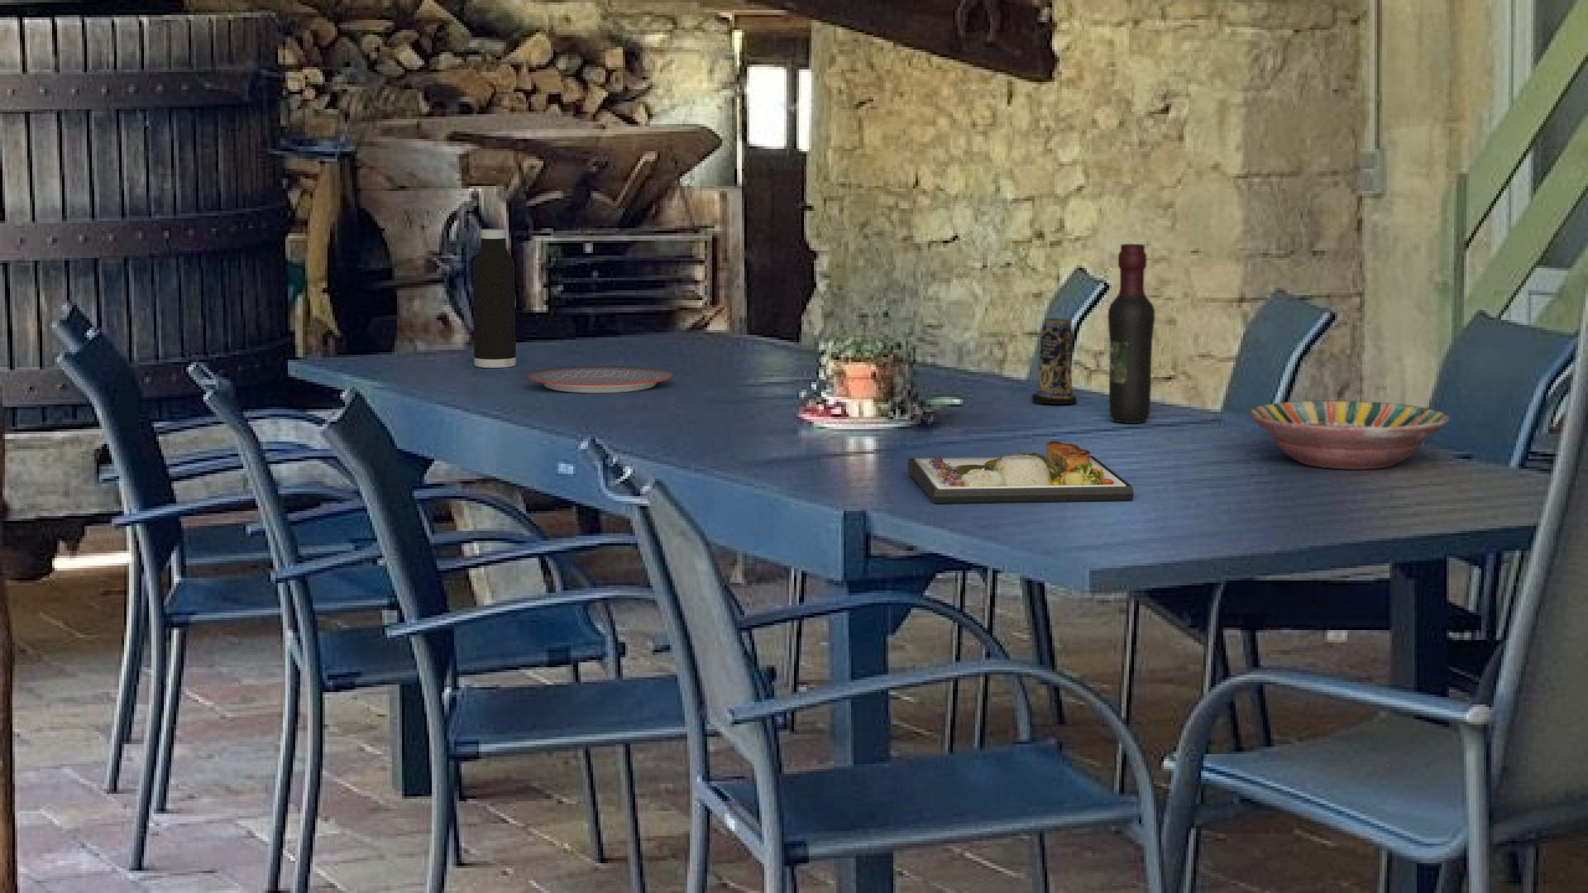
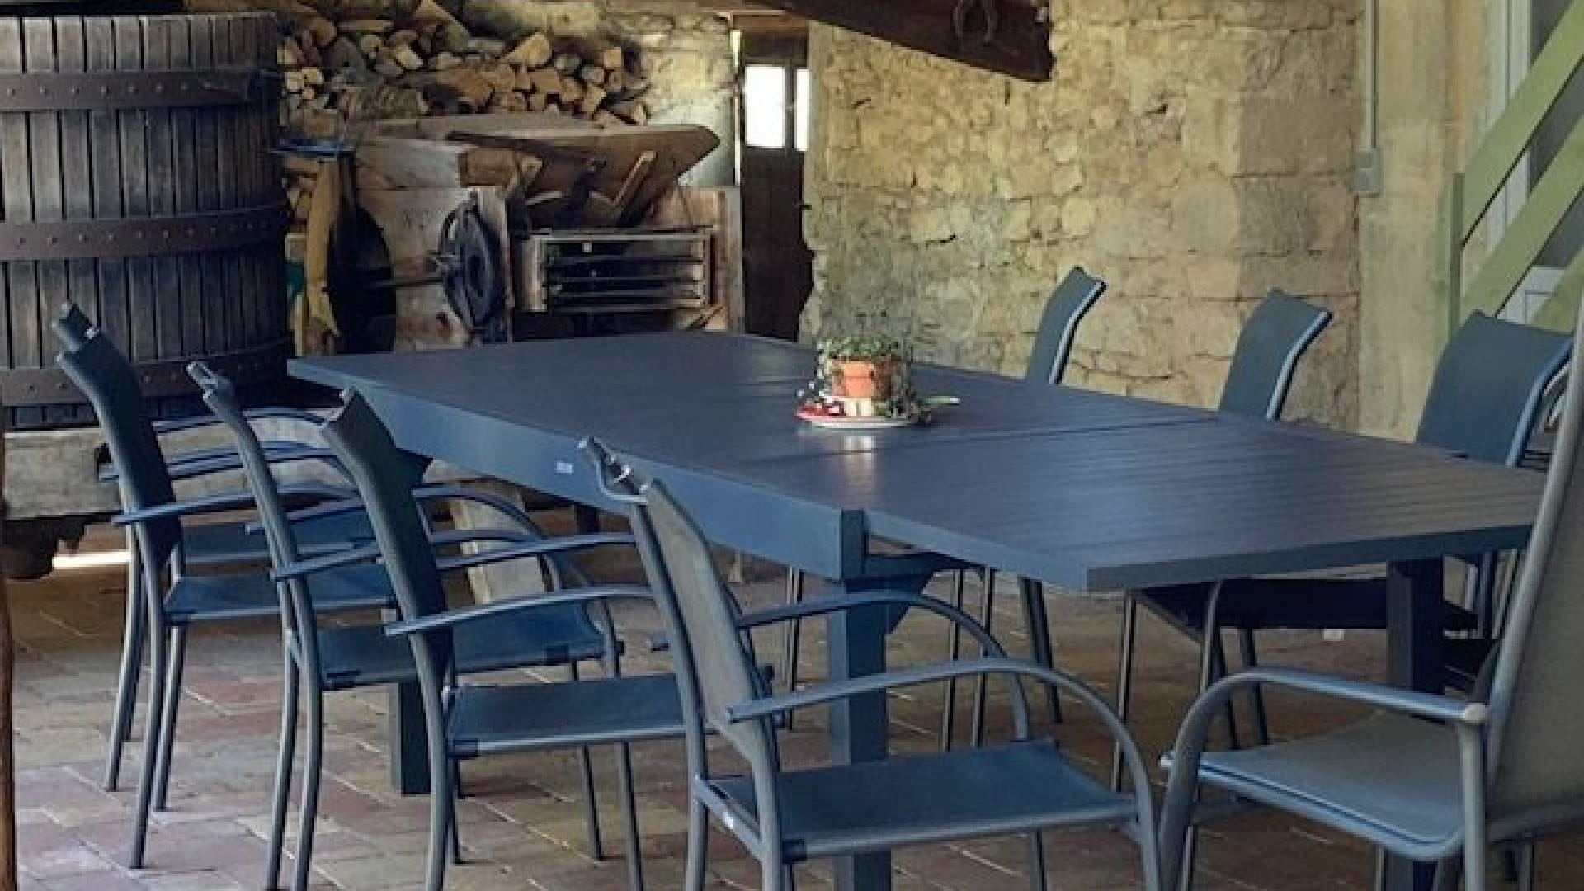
- dinner plate [906,441,1134,505]
- wine bottle [1107,243,1155,424]
- serving bowl [1248,400,1451,470]
- plate [526,364,674,394]
- candle [1031,317,1078,406]
- water bottle [471,228,517,369]
